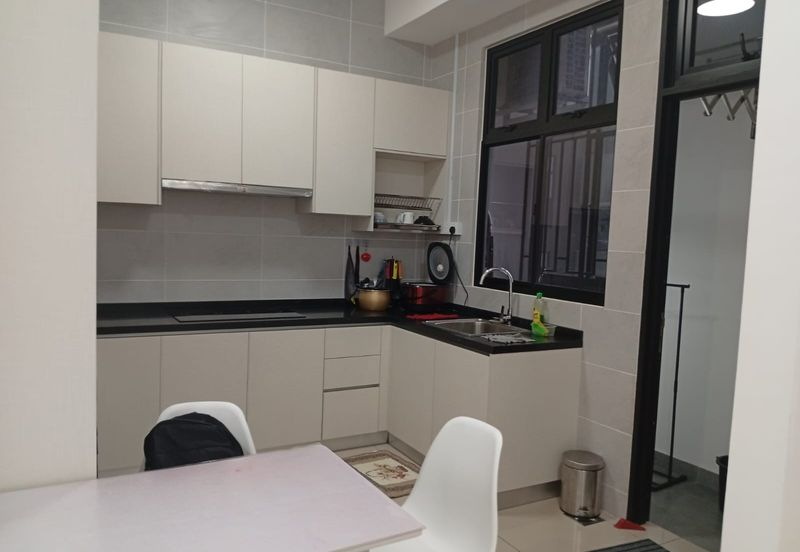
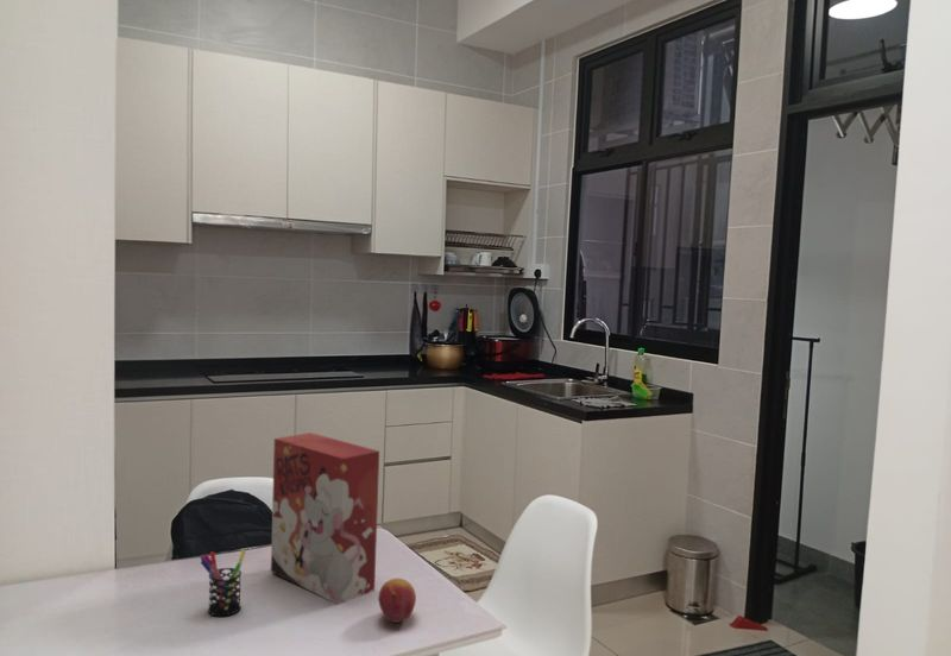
+ cereal box [270,431,380,606]
+ pen holder [199,548,247,618]
+ fruit [377,578,417,624]
